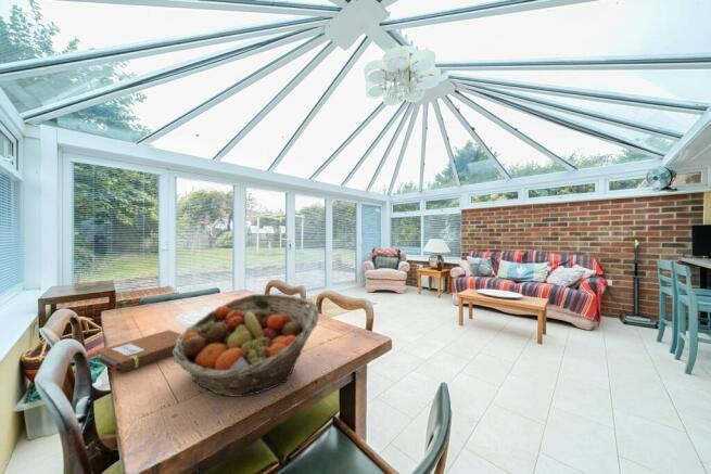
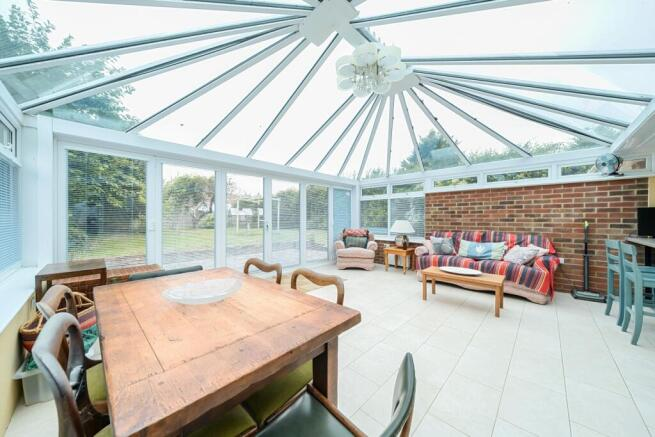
- fruit basket [173,293,320,398]
- notebook [96,329,182,374]
